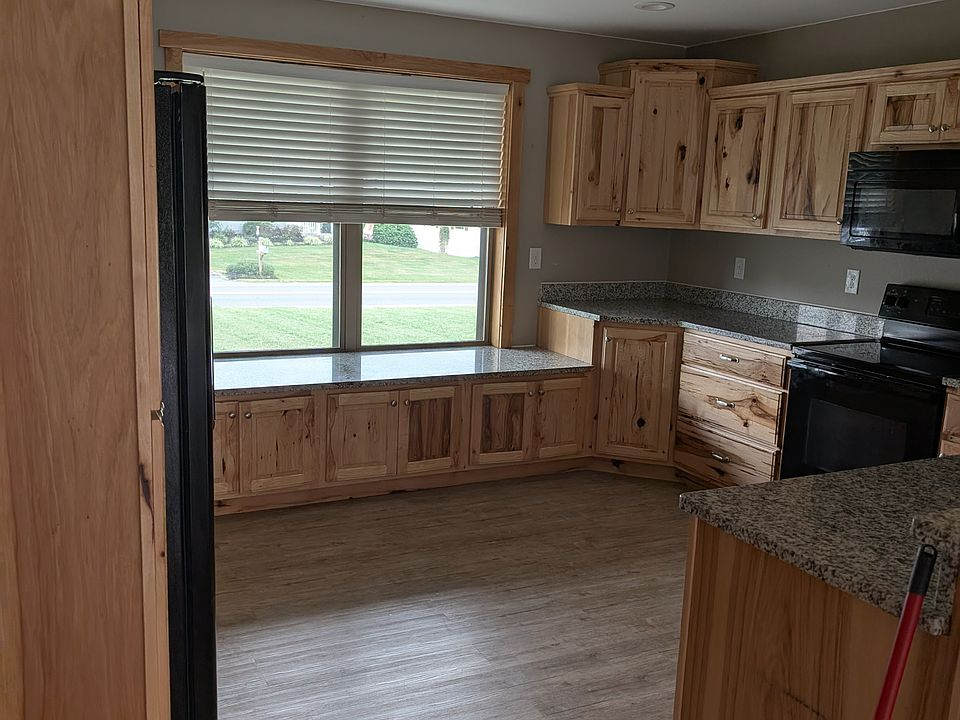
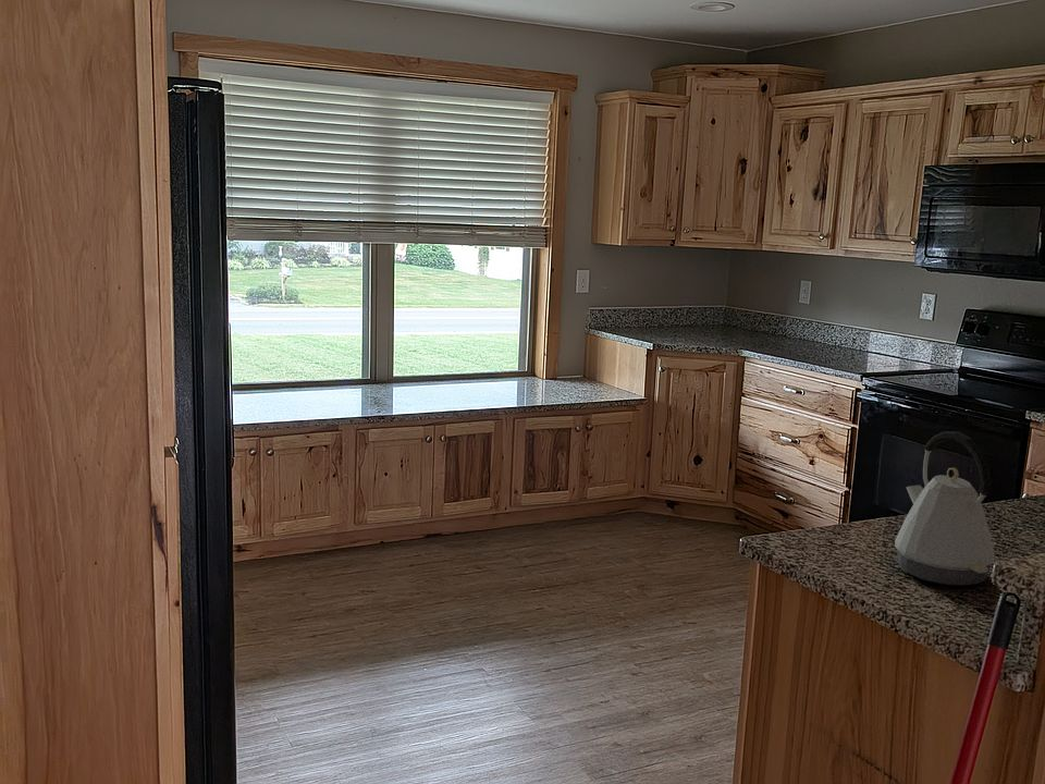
+ kettle [894,430,996,587]
